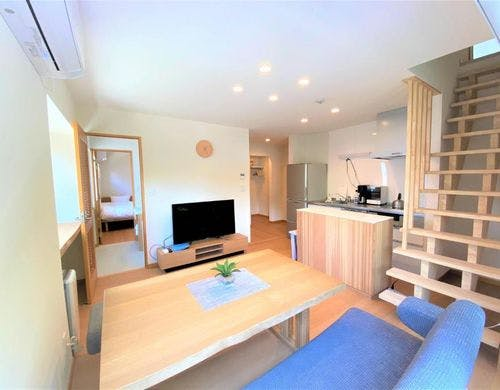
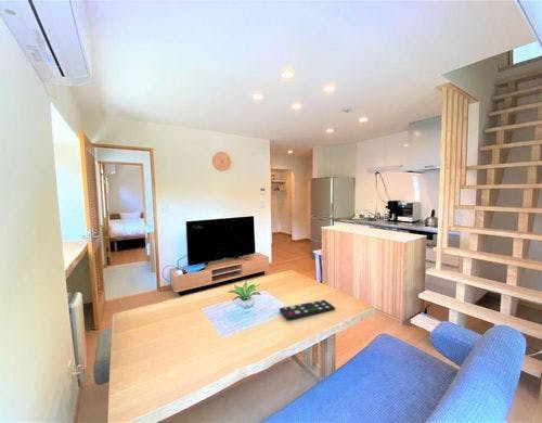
+ remote control [279,299,336,321]
